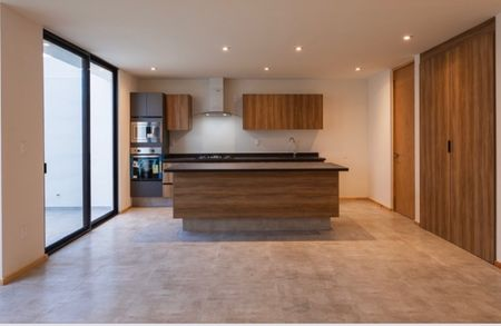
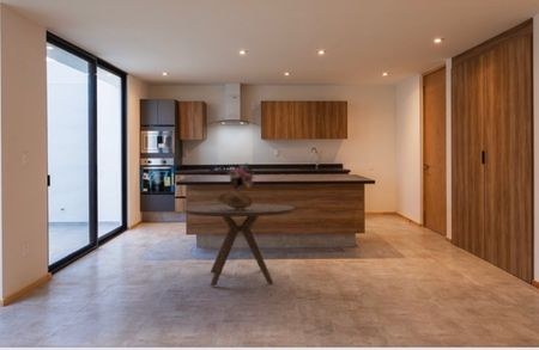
+ bouquet [214,162,256,209]
+ dining table [183,203,296,287]
